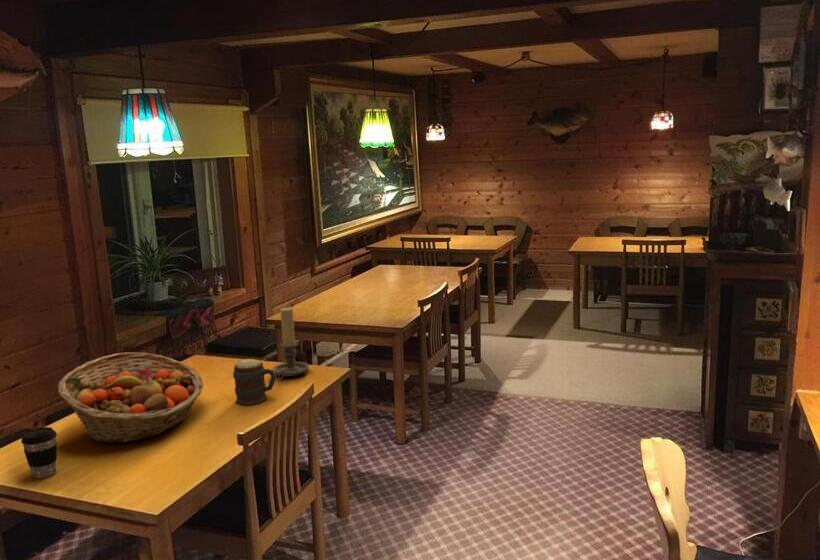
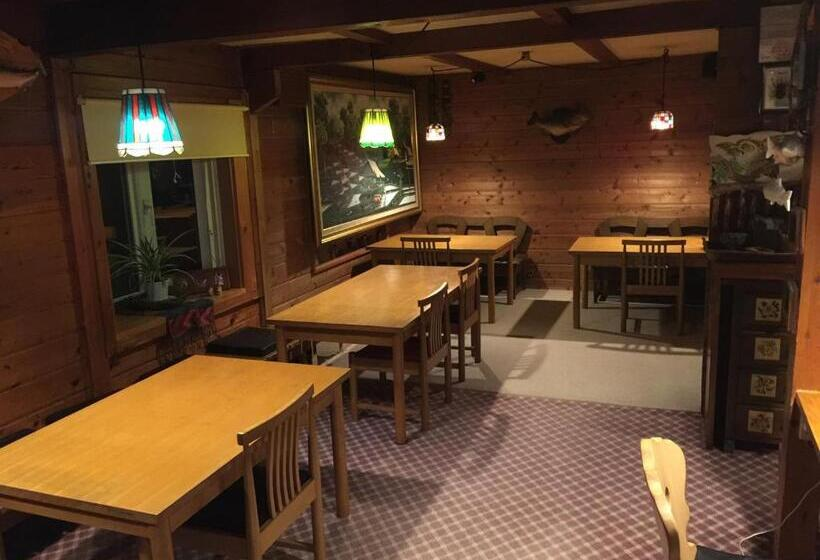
- candle holder [272,306,310,381]
- mug [232,358,278,406]
- fruit basket [57,352,204,444]
- coffee cup [20,426,58,479]
